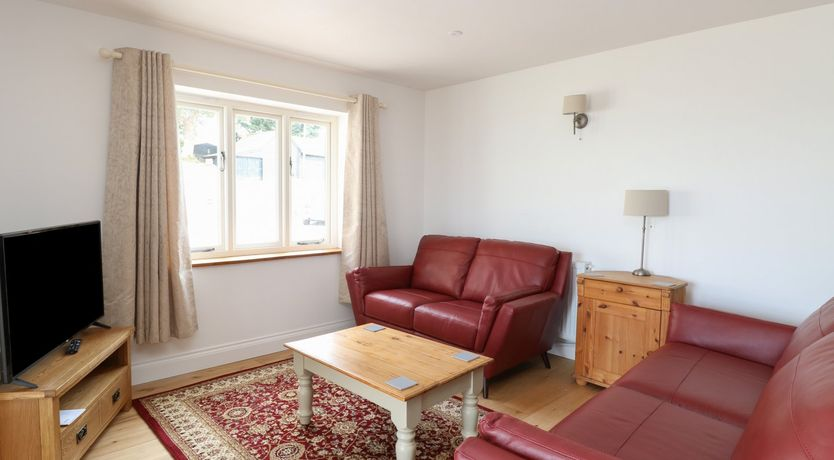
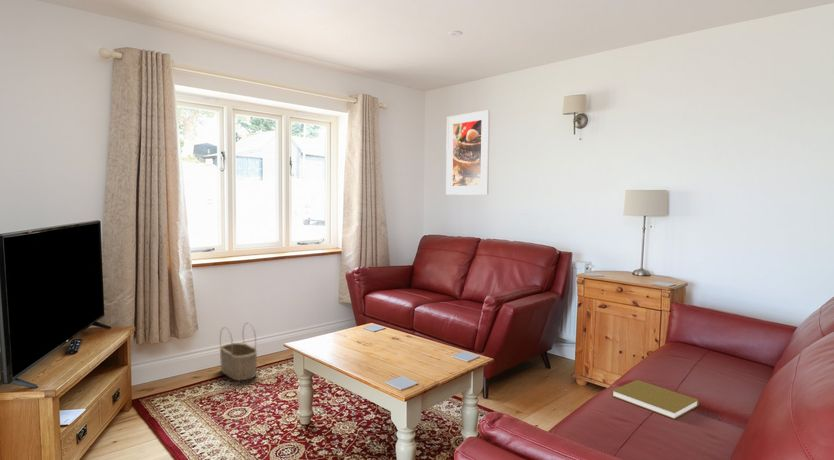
+ book [611,379,700,420]
+ wicker basket [219,322,258,381]
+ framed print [445,109,491,196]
